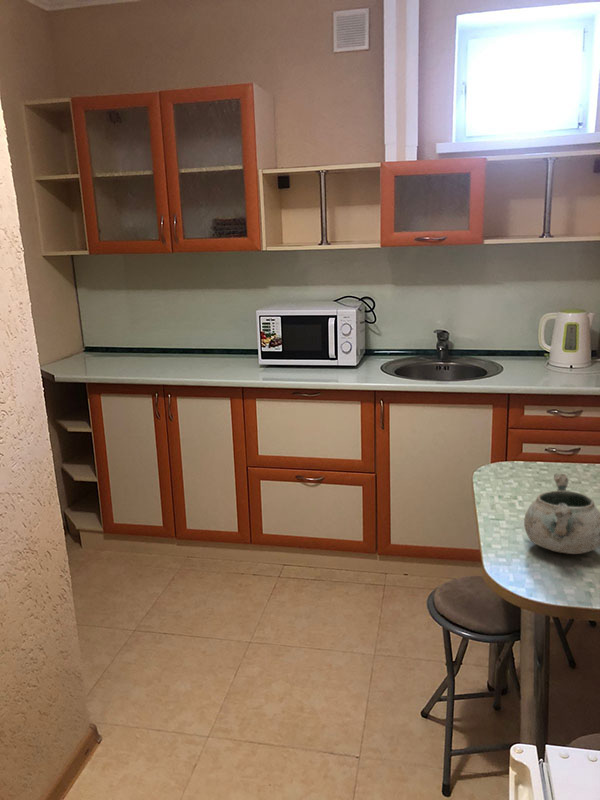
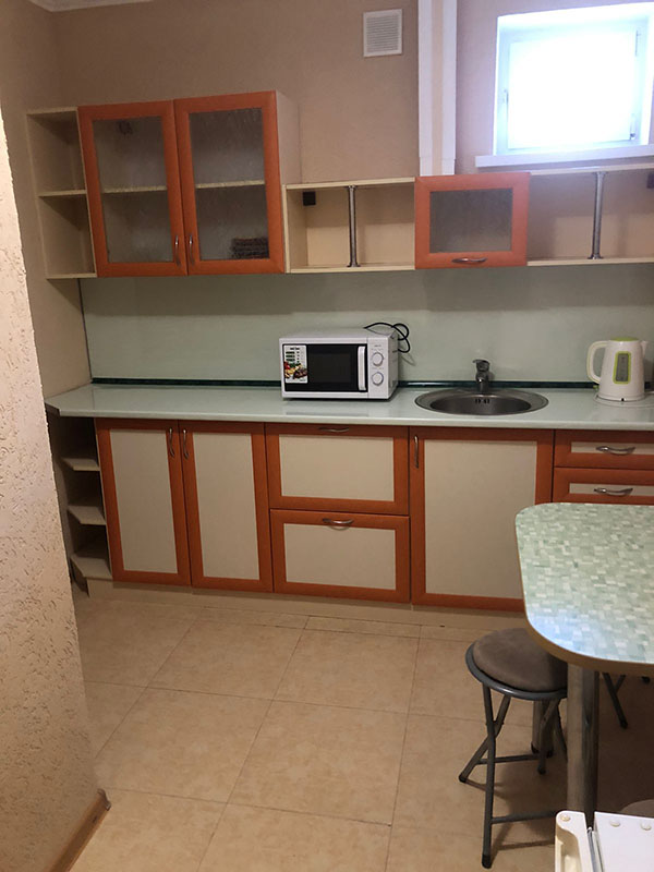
- decorative bowl [523,473,600,555]
